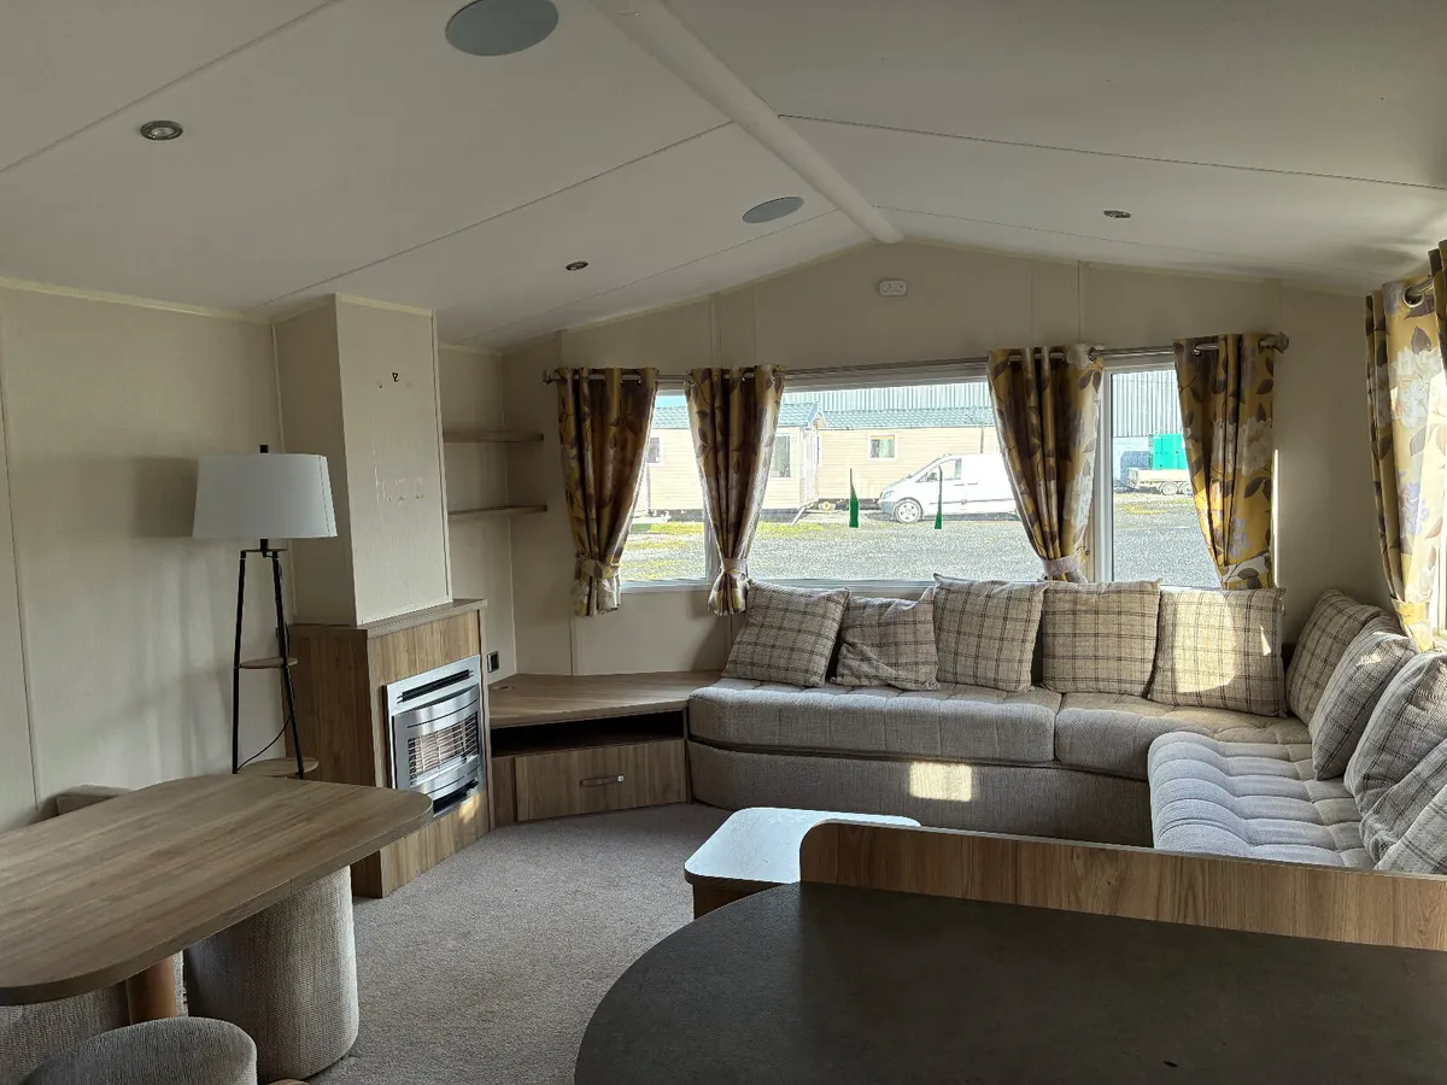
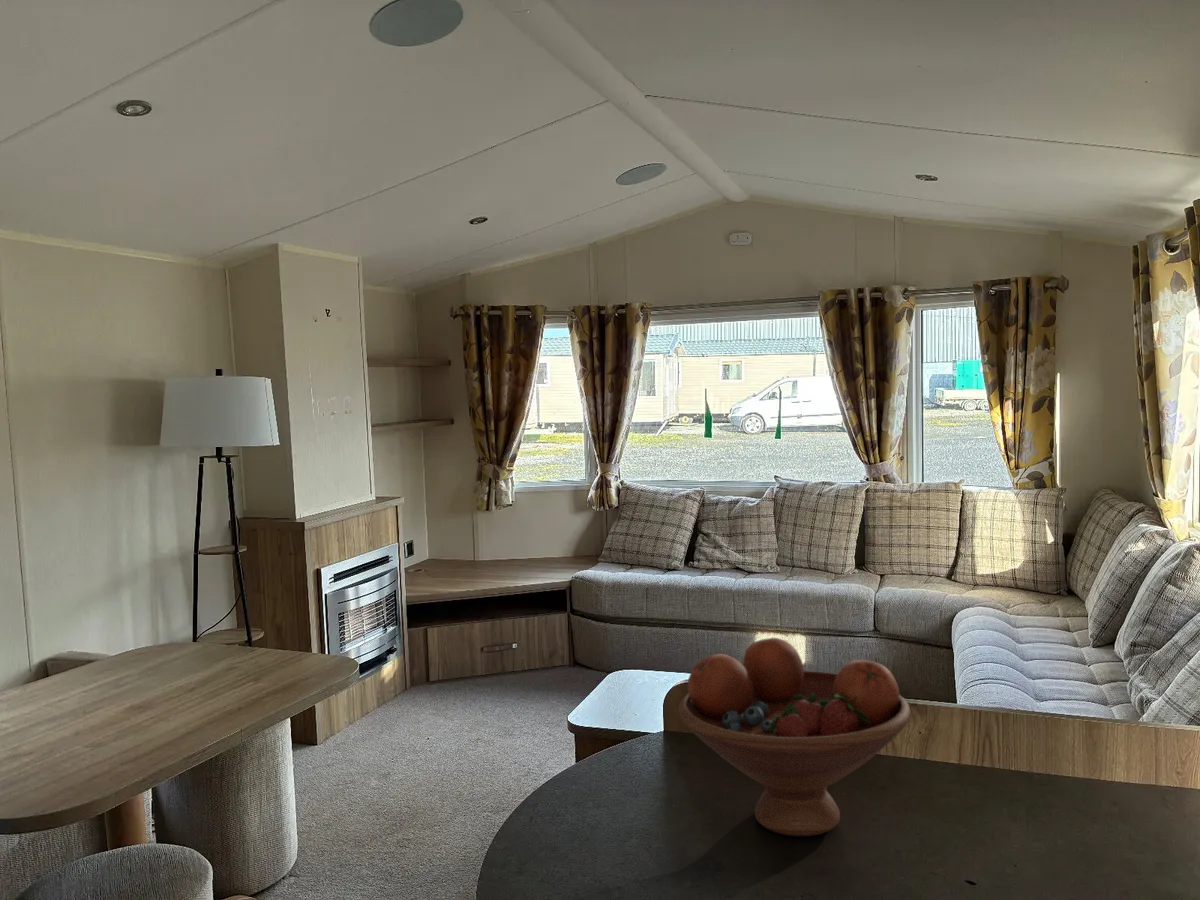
+ fruit bowl [678,637,912,838]
